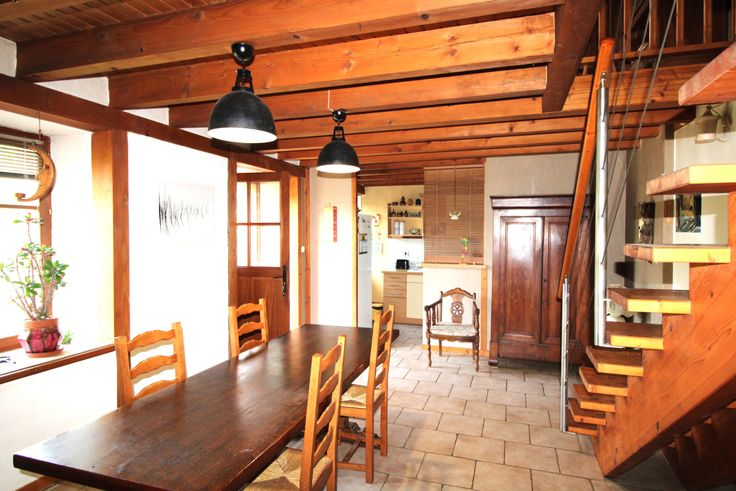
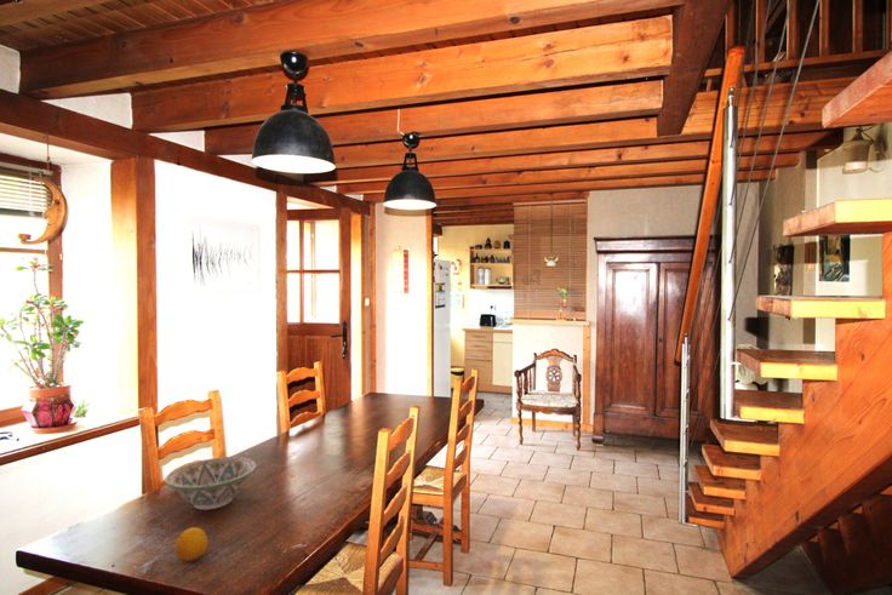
+ fruit [175,526,208,562]
+ decorative bowl [164,456,258,511]
